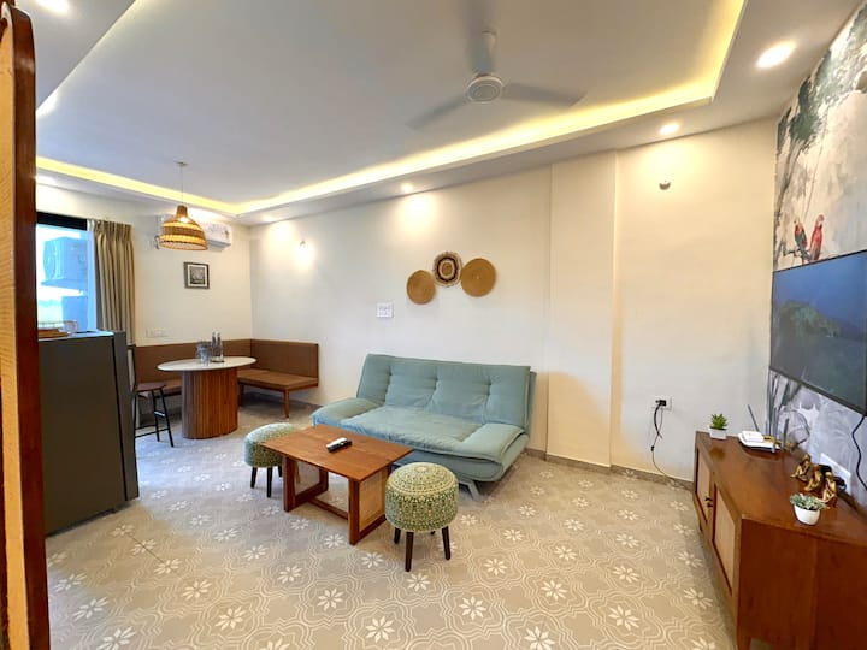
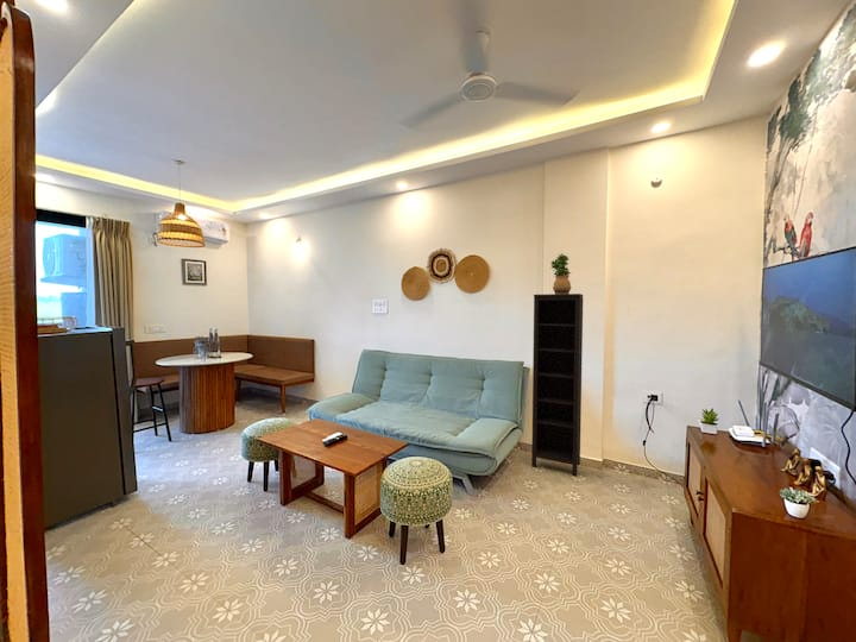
+ bookcase [530,292,585,477]
+ potted plant [549,252,572,294]
